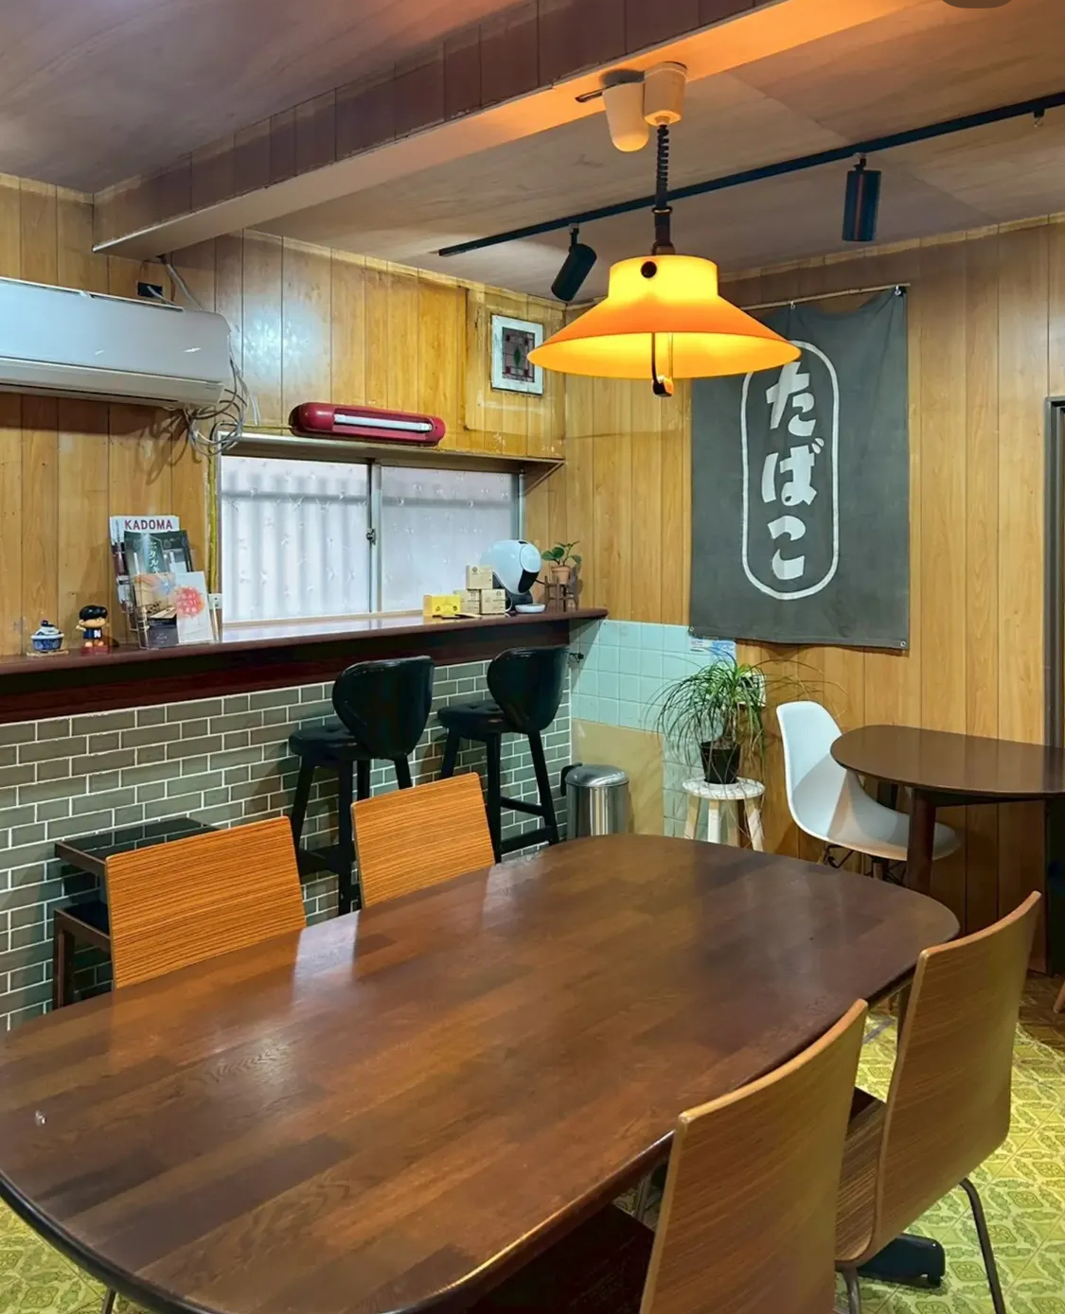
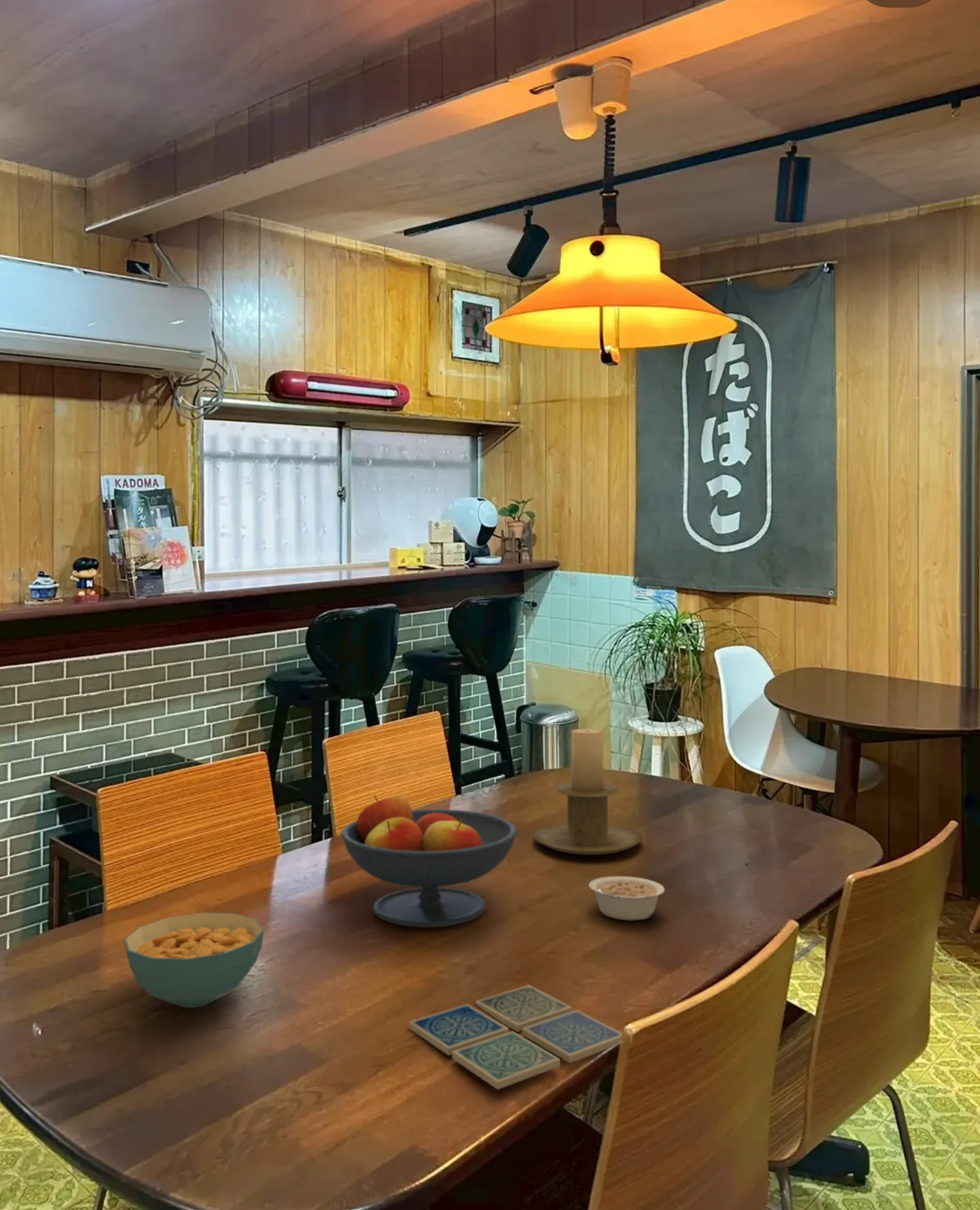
+ legume [588,875,666,921]
+ drink coaster [408,984,623,1091]
+ cereal bowl [124,912,265,1009]
+ fruit bowl [340,794,518,929]
+ candle holder [532,728,643,855]
